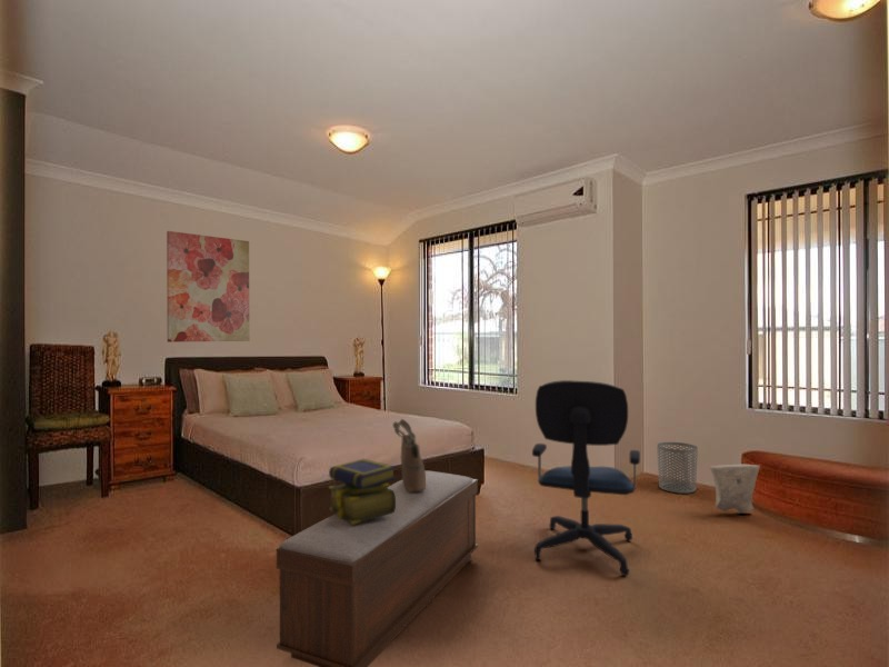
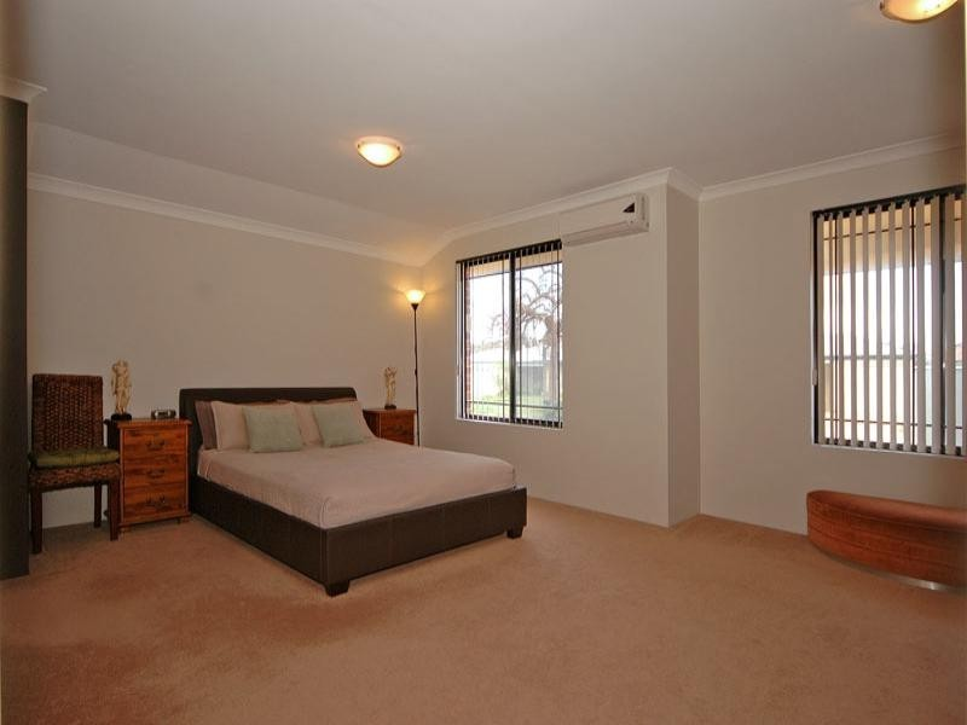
- tote bag [392,418,426,492]
- wall art [166,230,251,344]
- bench [276,470,479,667]
- waste bin [656,441,699,495]
- office chair [531,379,641,577]
- stack of books [328,458,397,524]
- bag [709,464,761,515]
